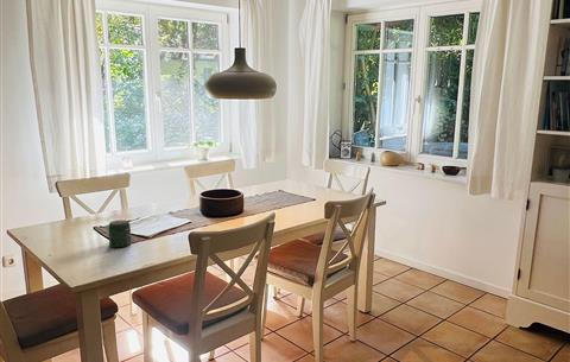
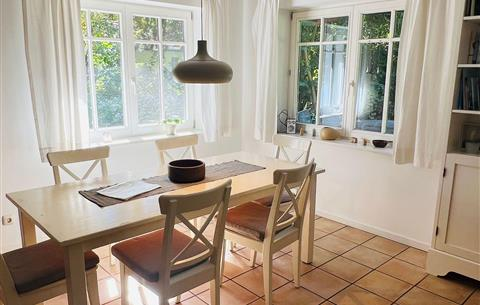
- jar [108,218,132,248]
